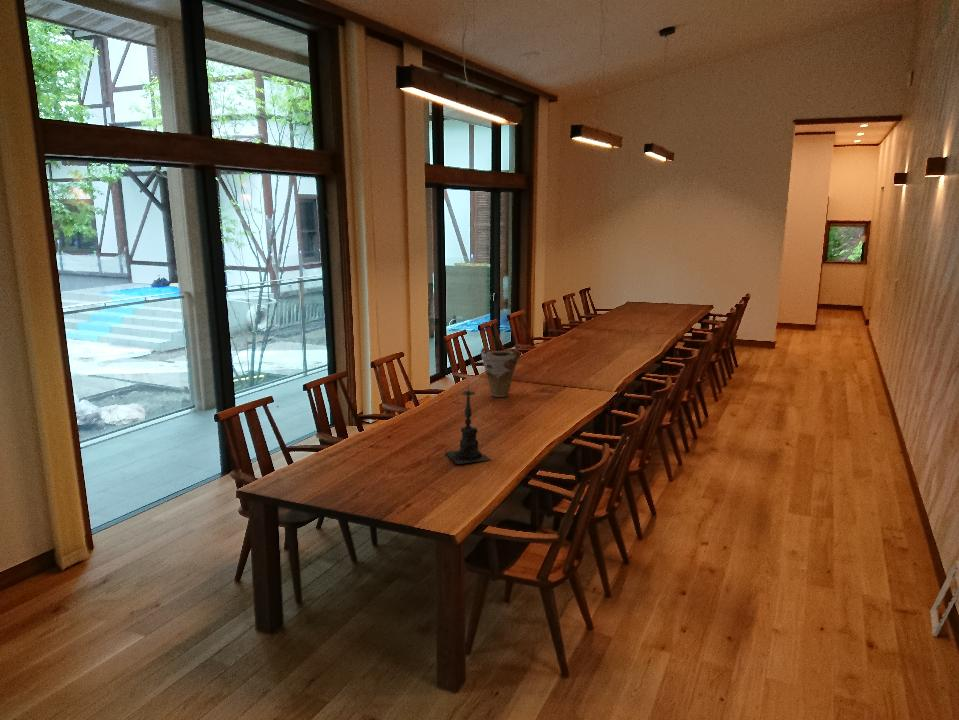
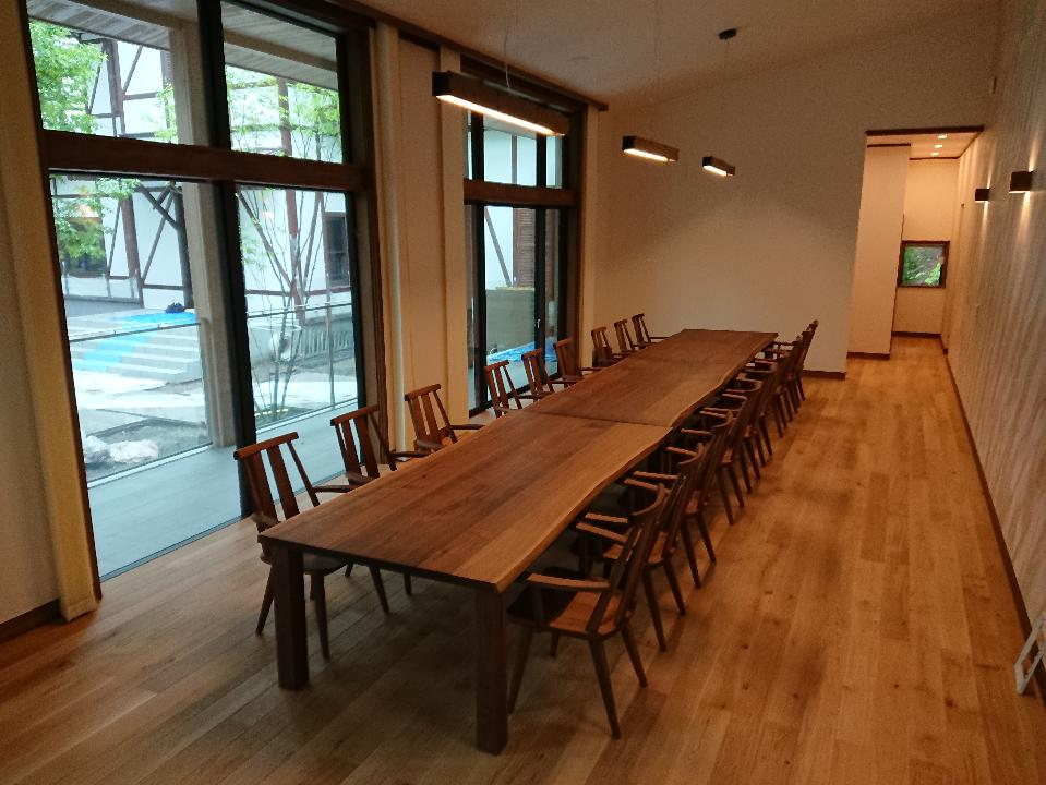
- candle holder [444,380,491,465]
- vase [480,346,522,398]
